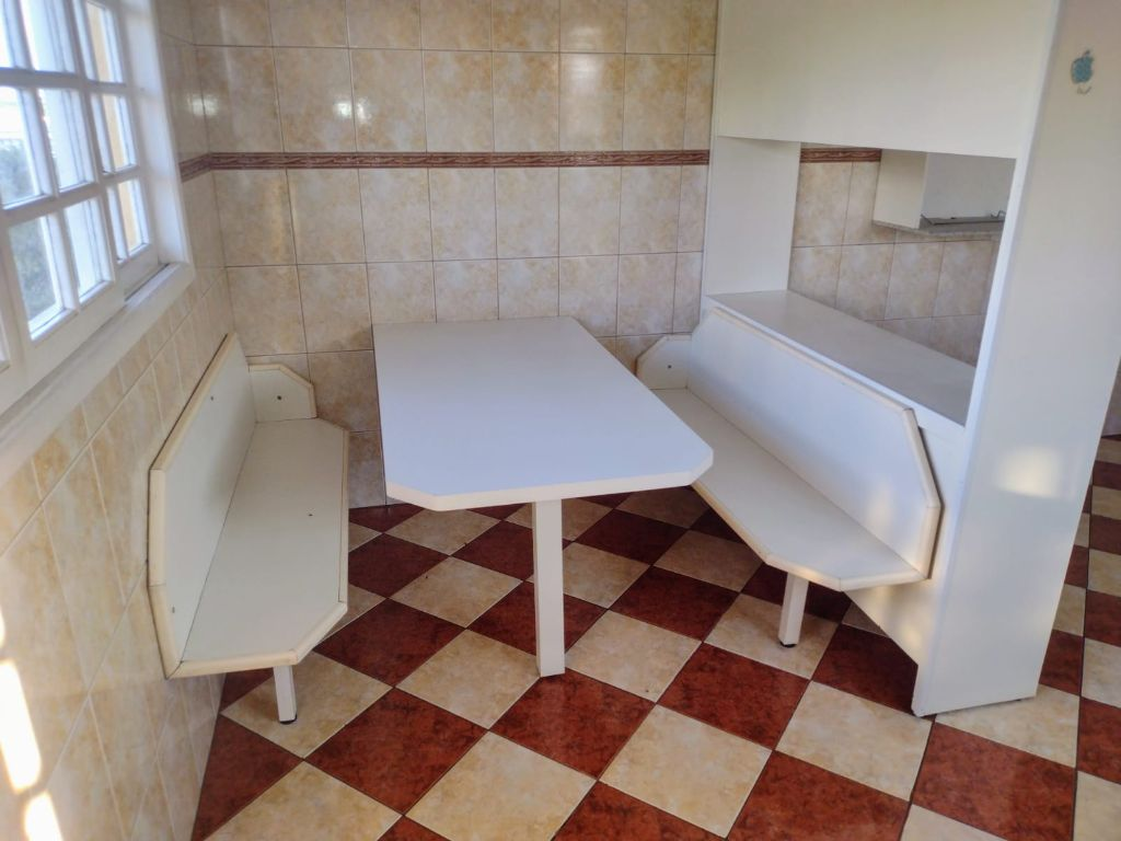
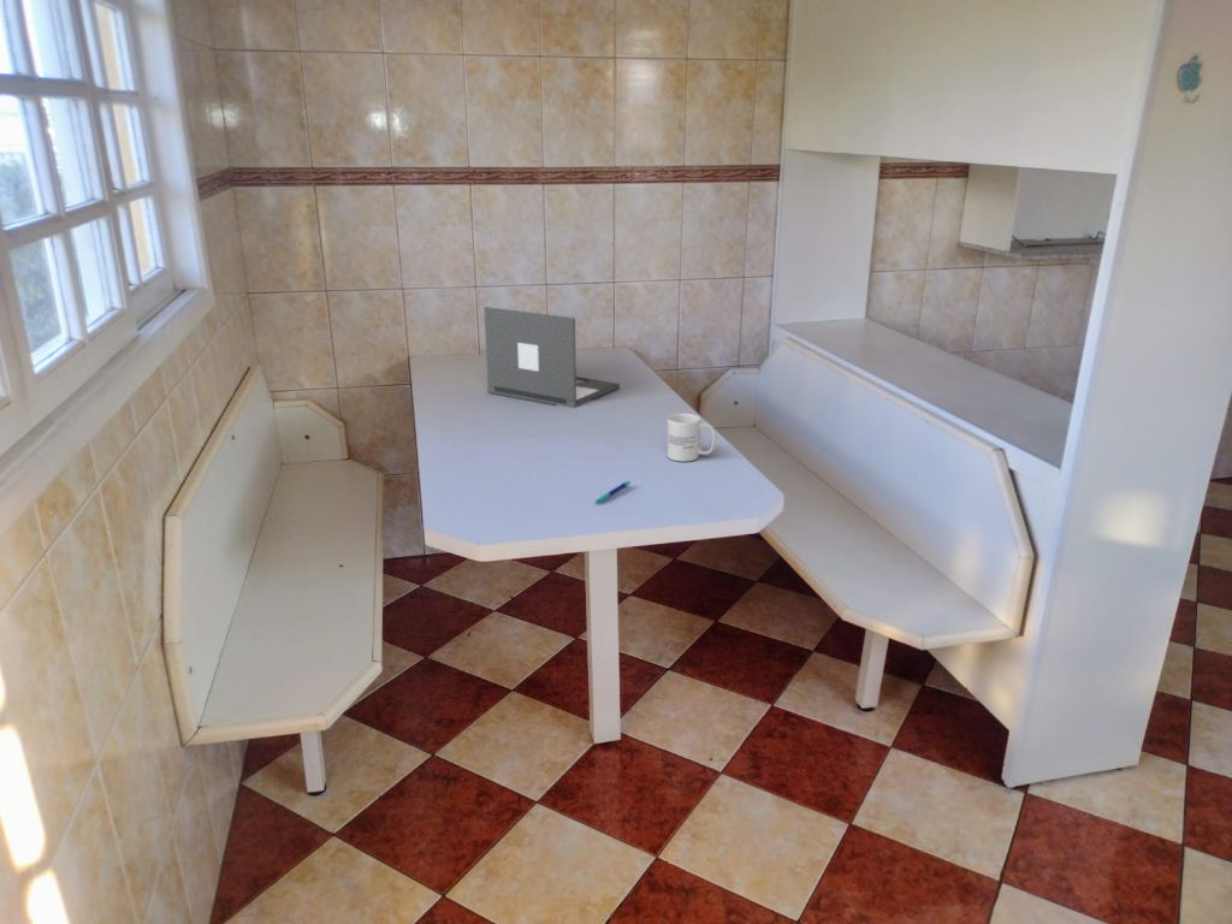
+ laptop [482,306,621,409]
+ pen [594,480,632,504]
+ mug [665,413,717,463]
